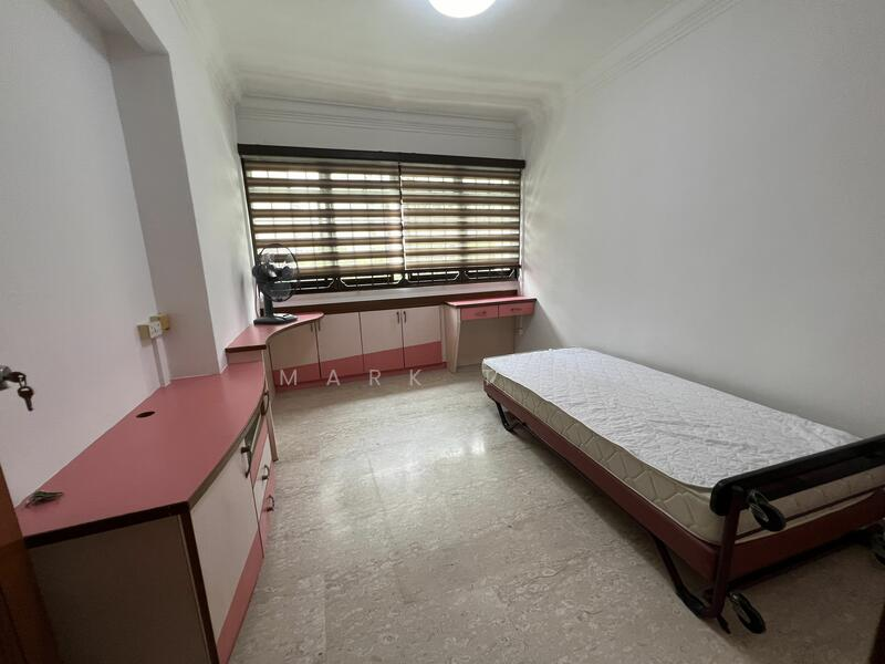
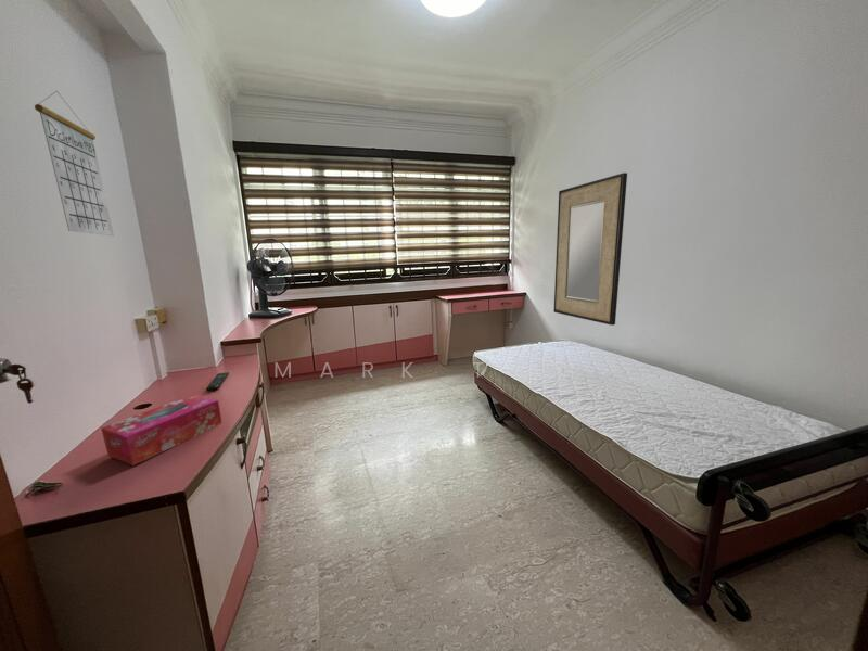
+ home mirror [553,171,628,327]
+ tissue box [100,394,224,467]
+ remote control [205,371,230,392]
+ calendar [34,90,115,237]
